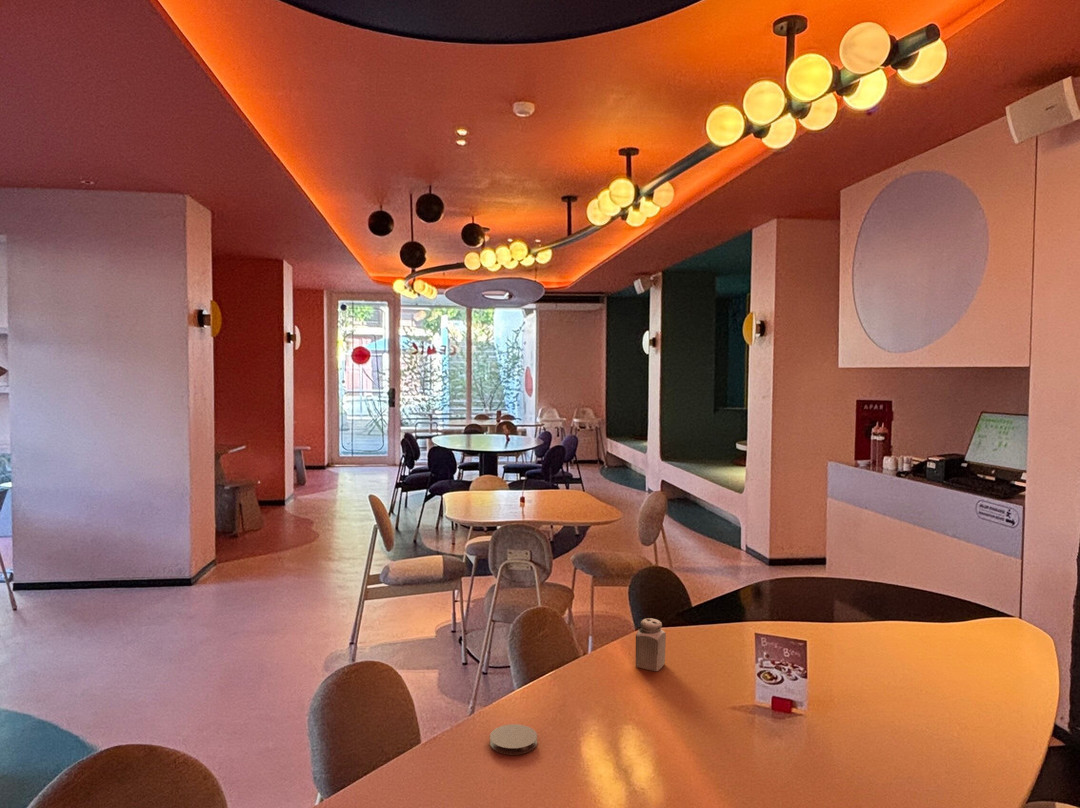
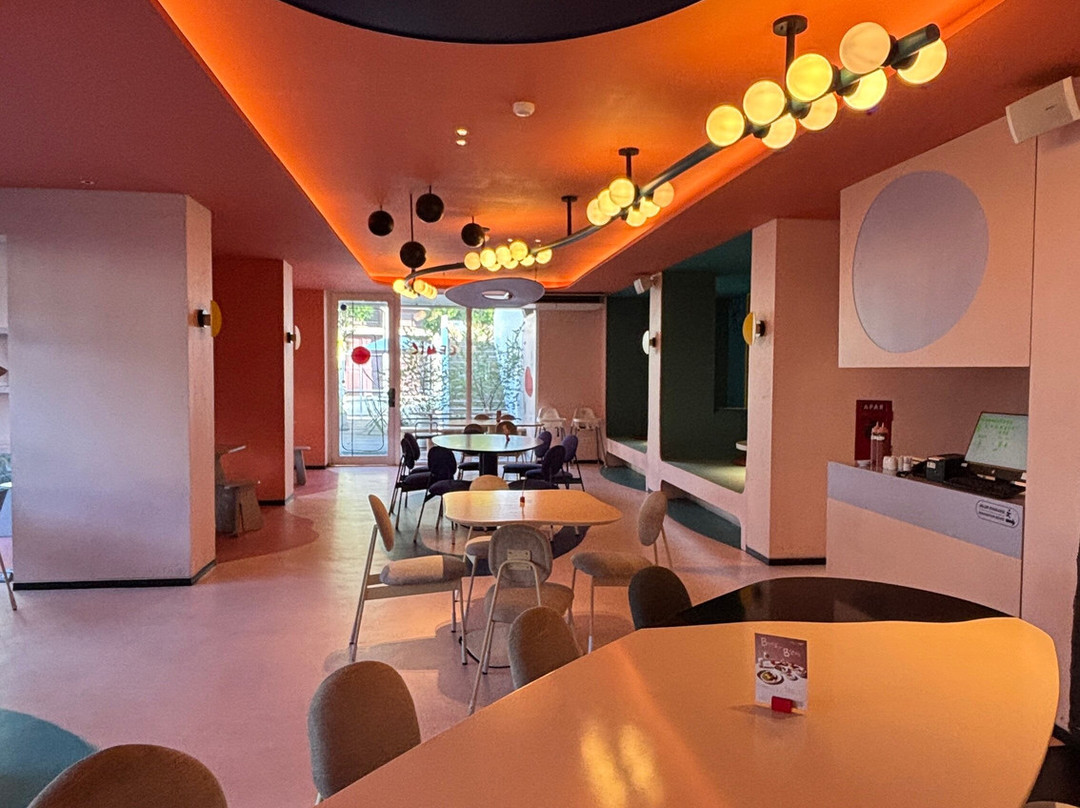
- salt shaker [635,617,667,672]
- coaster [489,723,538,756]
